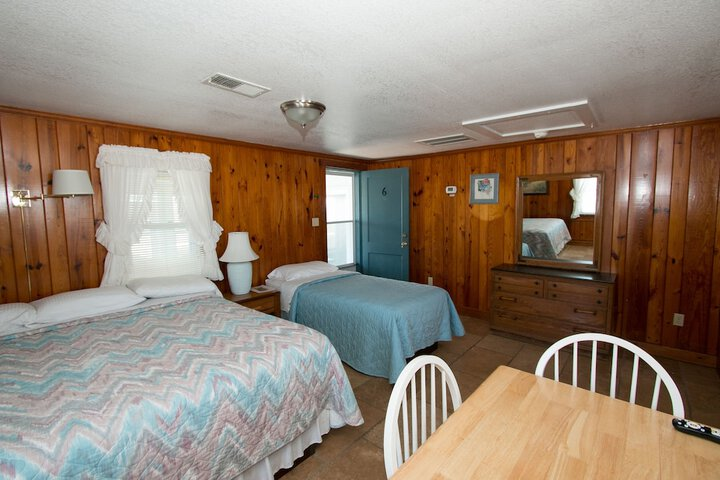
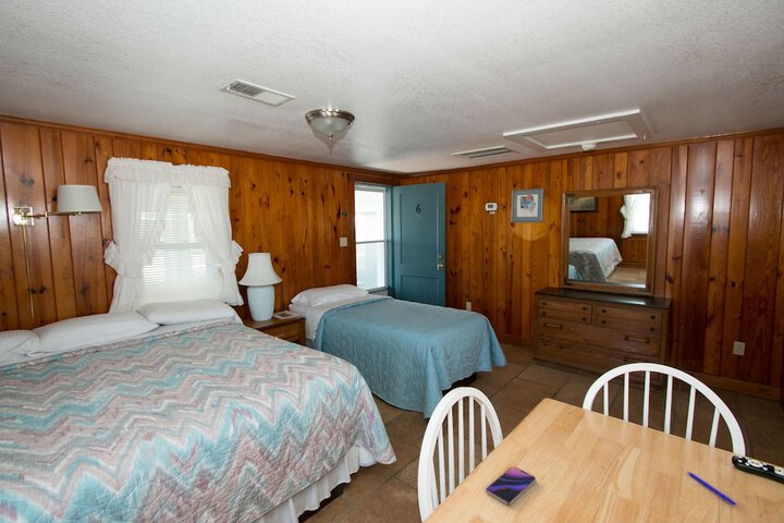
+ smartphone [486,466,537,507]
+ pen [687,471,737,507]
